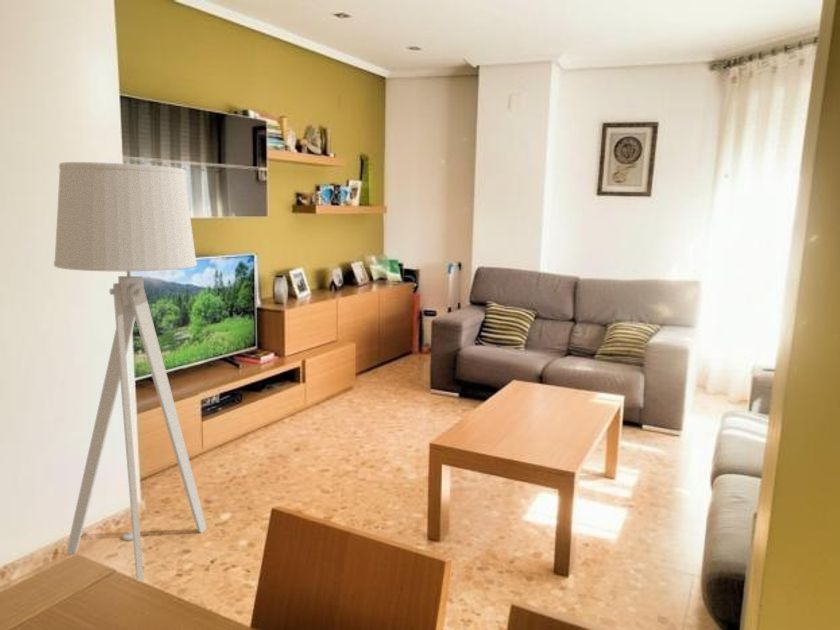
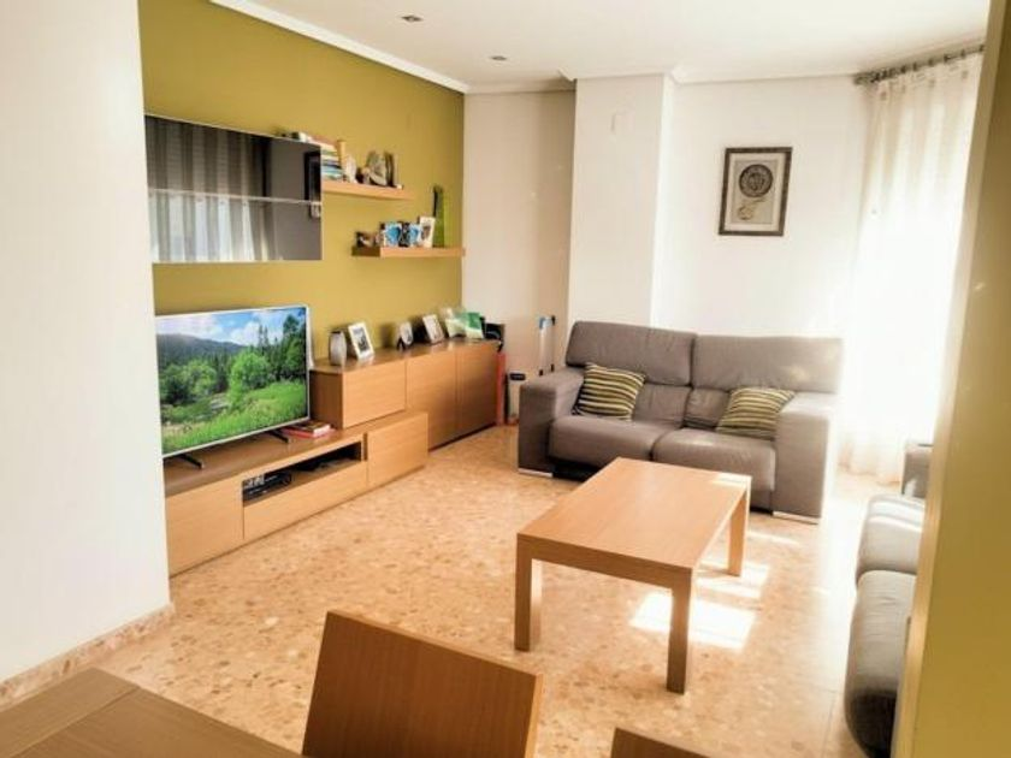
- floor lamp [53,161,208,583]
